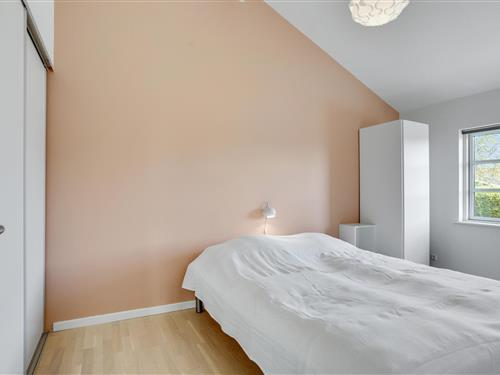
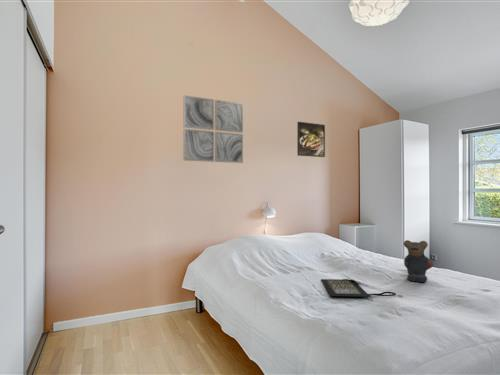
+ teddy bear [403,239,434,283]
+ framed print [296,121,326,158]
+ clutch bag [320,278,397,301]
+ wall art [182,94,244,164]
